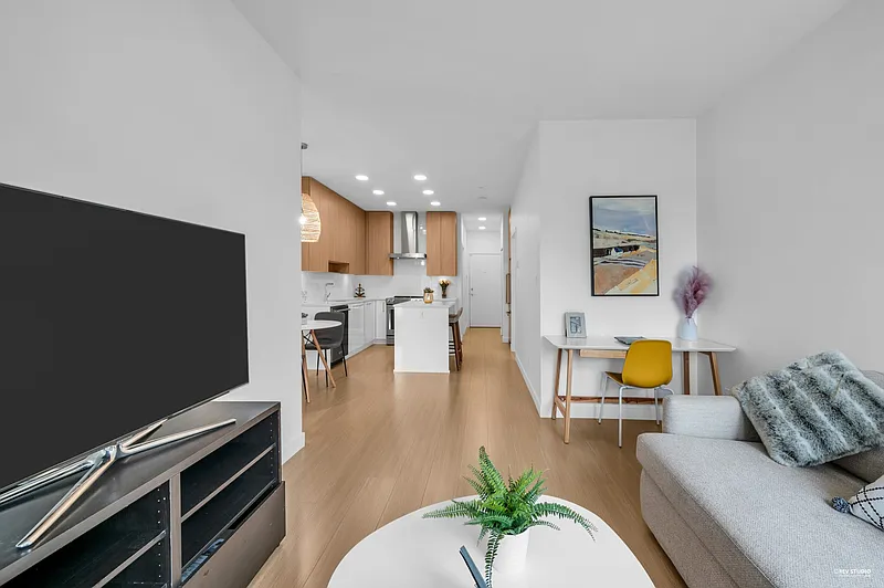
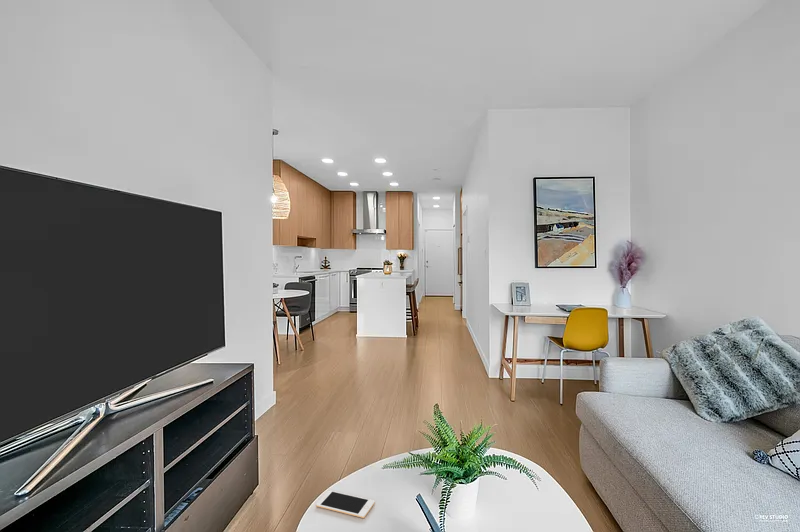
+ cell phone [315,490,376,519]
